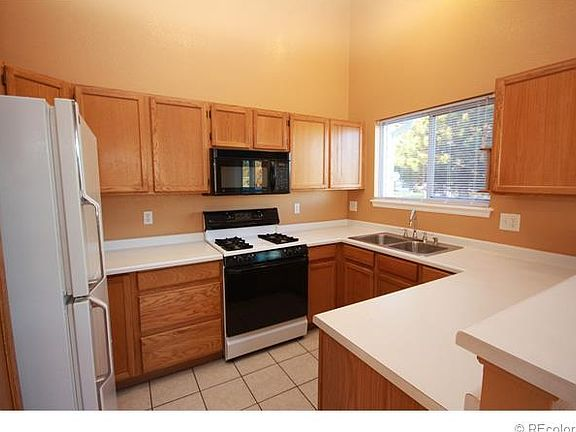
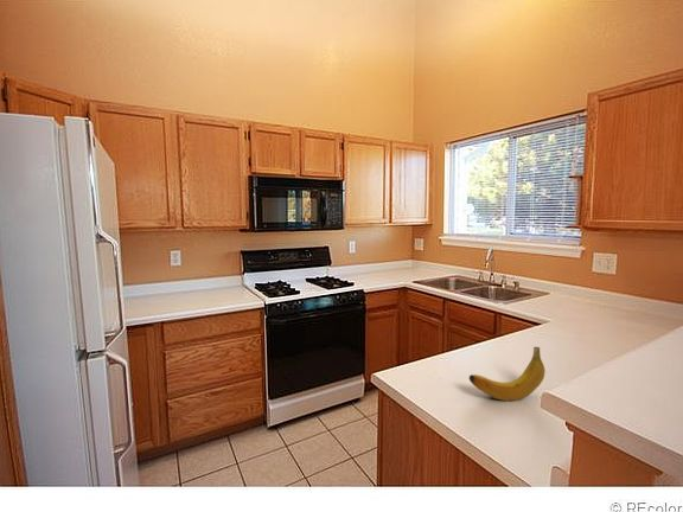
+ fruit [468,346,547,402]
